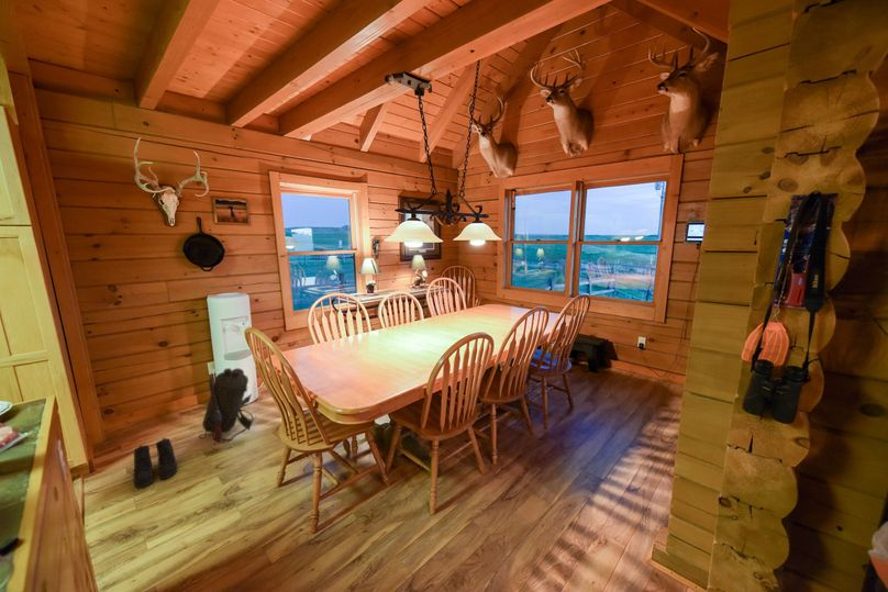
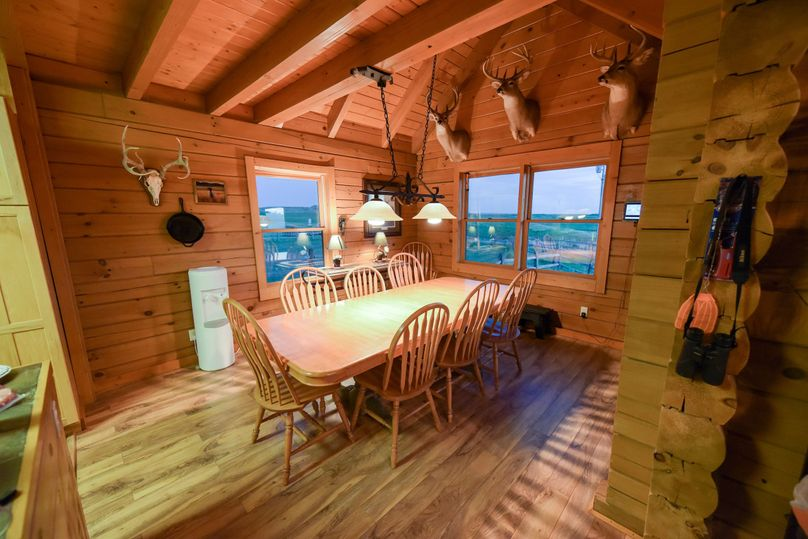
- backpack [198,367,255,443]
- boots [132,437,179,489]
